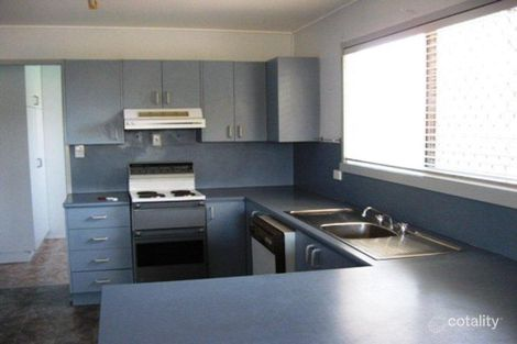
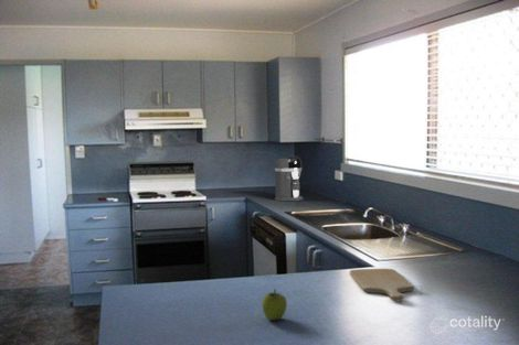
+ chopping board [348,268,415,302]
+ fruit [261,289,288,322]
+ coffee maker [274,155,304,202]
